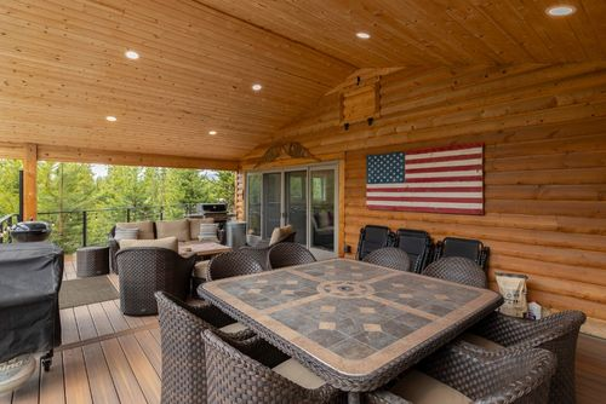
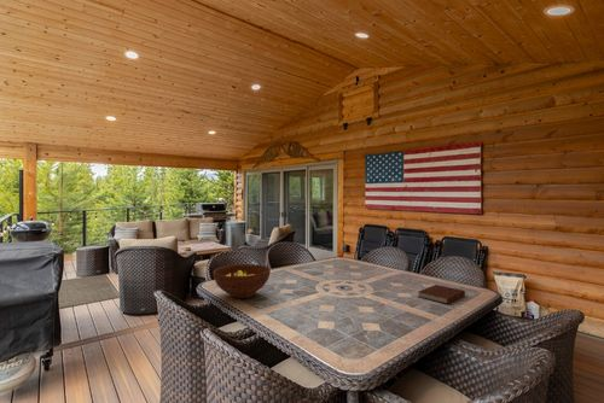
+ notebook [417,284,466,305]
+ fruit bowl [211,263,272,299]
